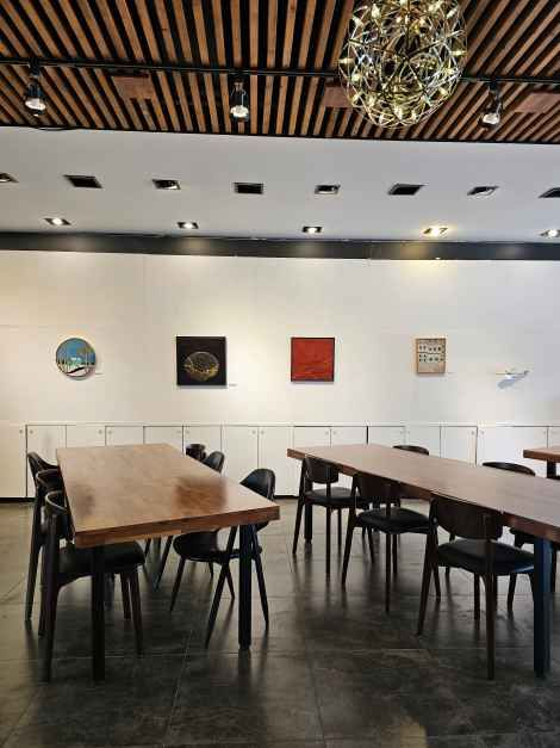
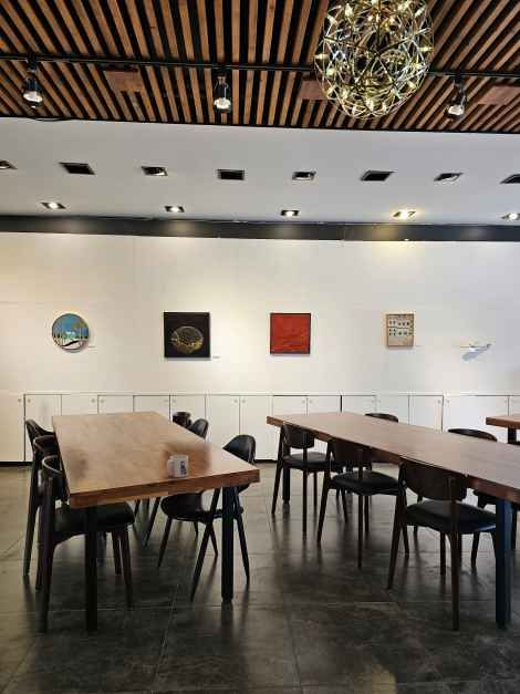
+ mug [165,454,189,478]
